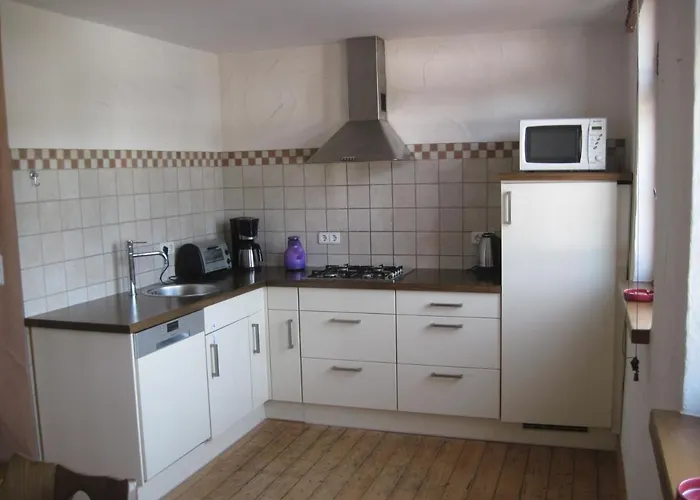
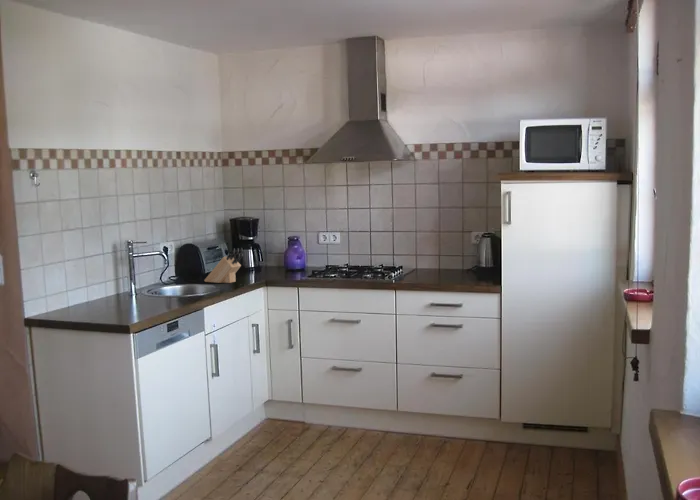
+ knife block [203,247,244,284]
